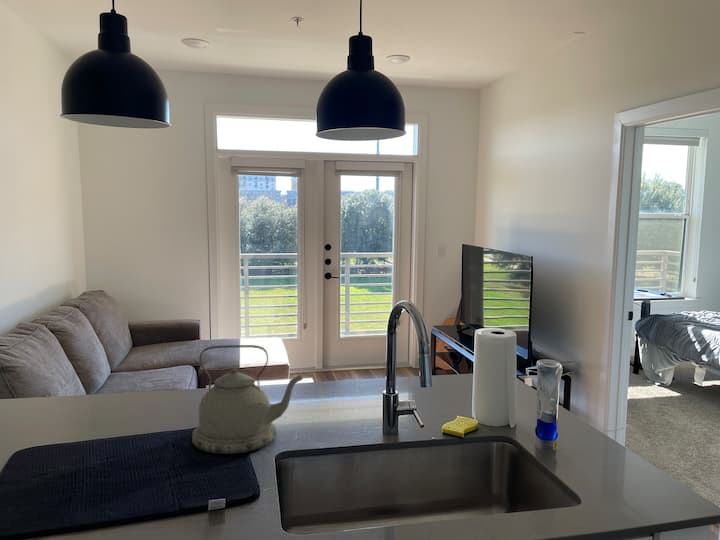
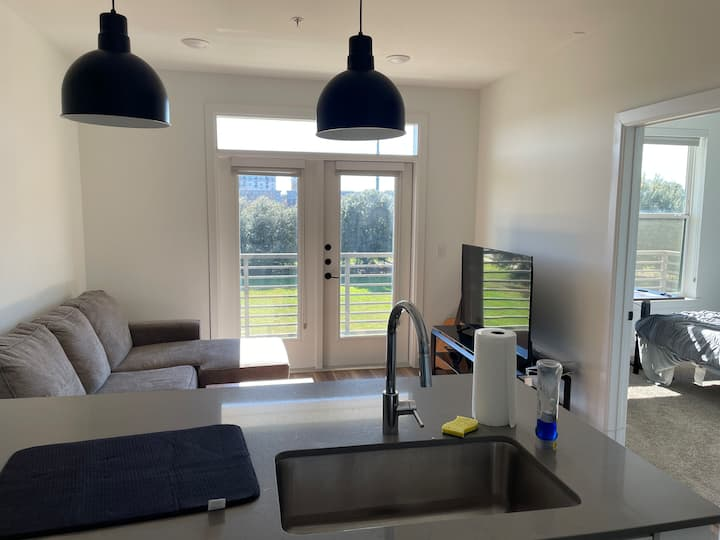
- kettle [191,344,304,455]
